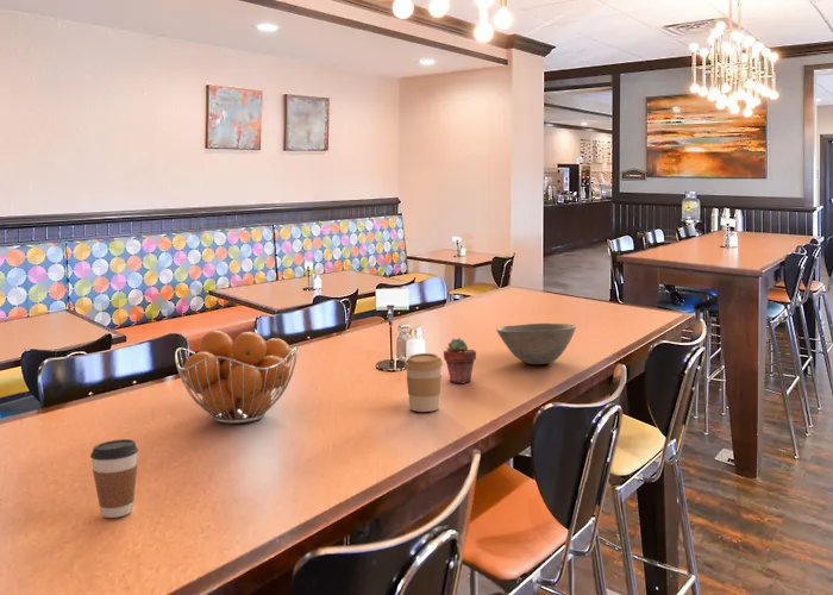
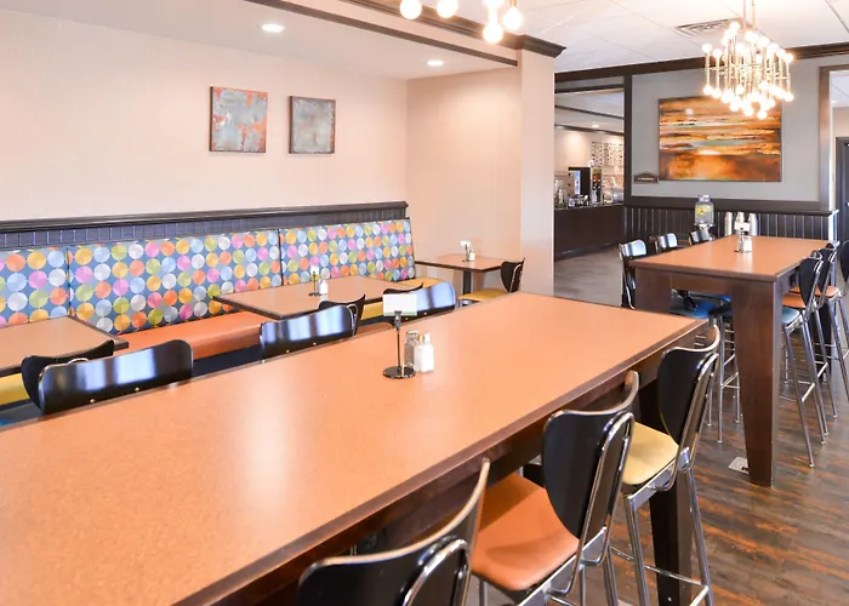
- fruit basket [174,330,299,425]
- potted succulent [443,337,477,384]
- coffee cup [89,438,139,519]
- coffee cup [403,352,444,413]
- bowl [496,322,577,365]
